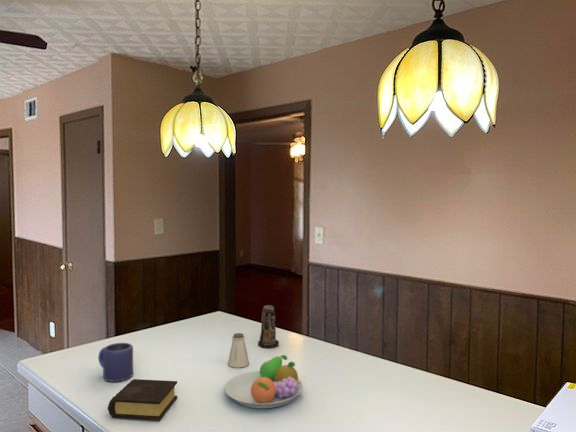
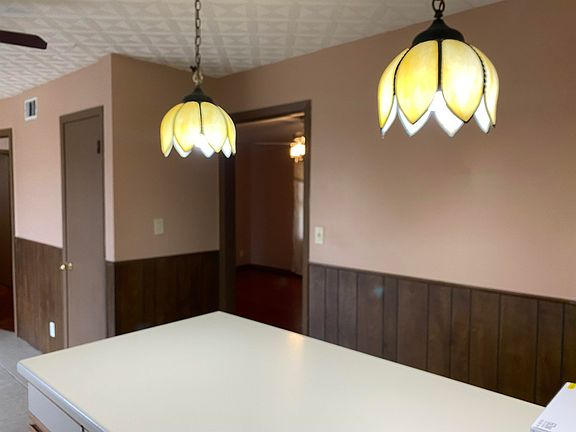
- candle [257,304,280,349]
- fruit bowl [224,354,304,410]
- saltshaker [227,332,250,369]
- book [107,378,178,421]
- mug [97,342,134,383]
